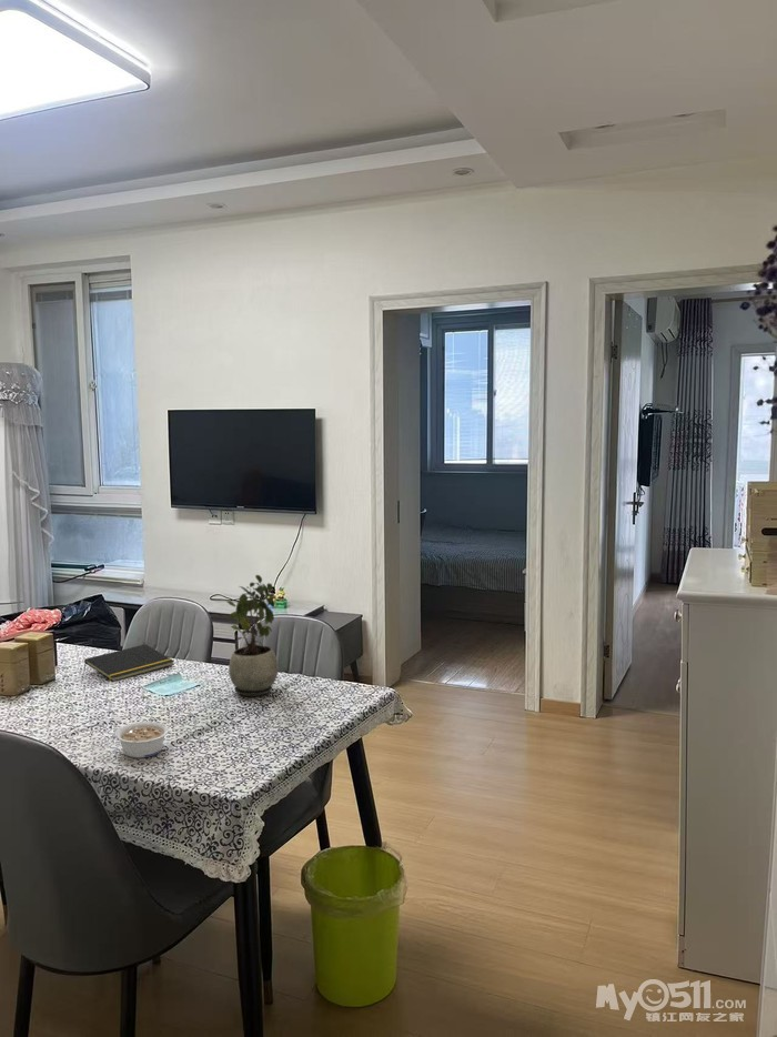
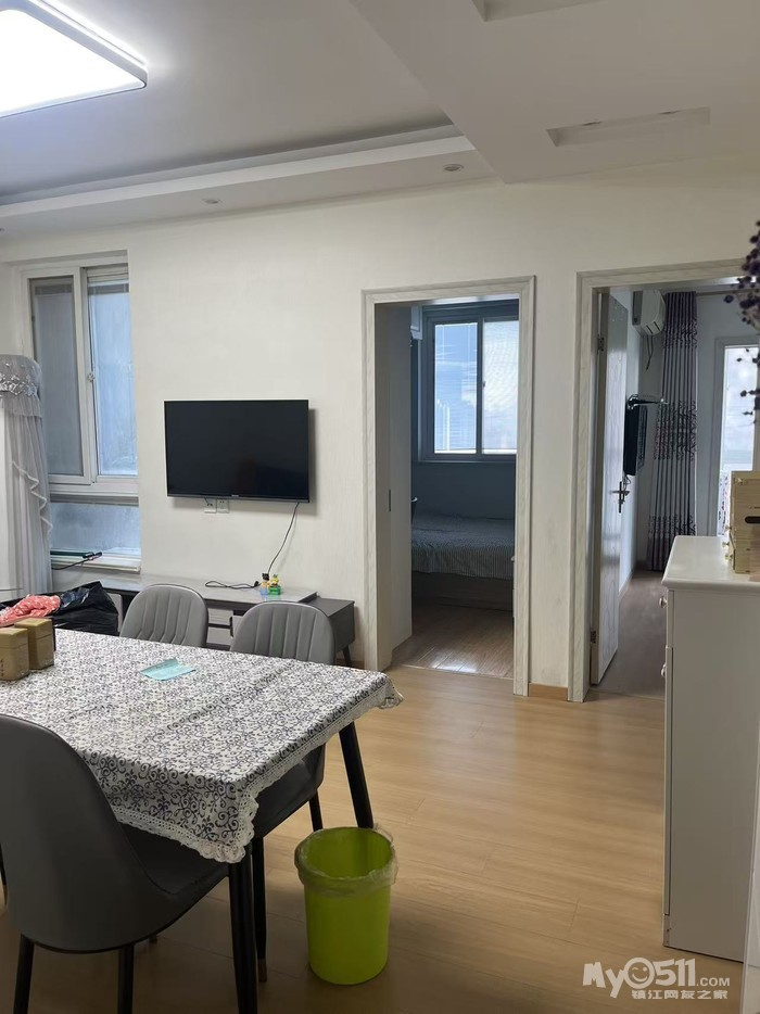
- notepad [82,643,175,683]
- legume [114,721,170,759]
- potted plant [225,574,279,697]
